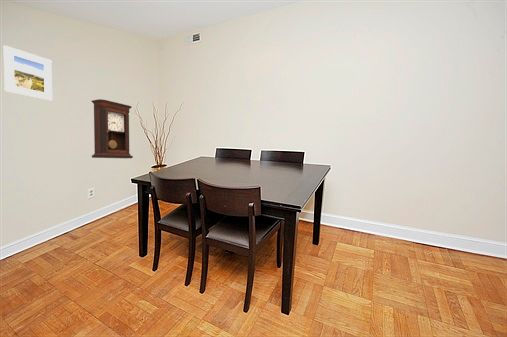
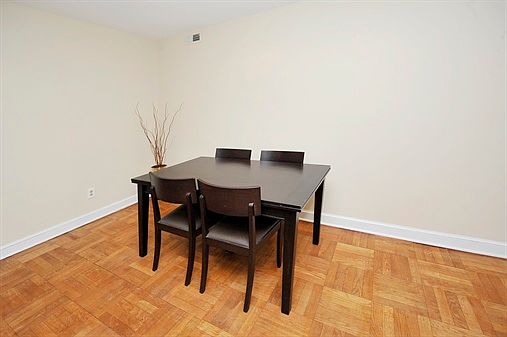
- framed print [3,44,53,101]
- pendulum clock [90,98,134,159]
